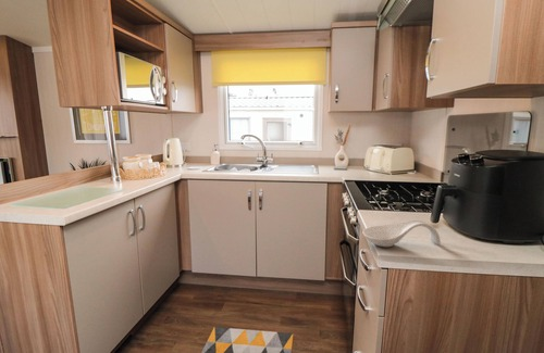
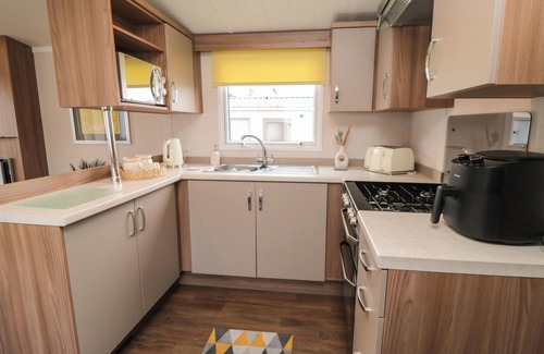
- spoon rest [362,219,442,248]
